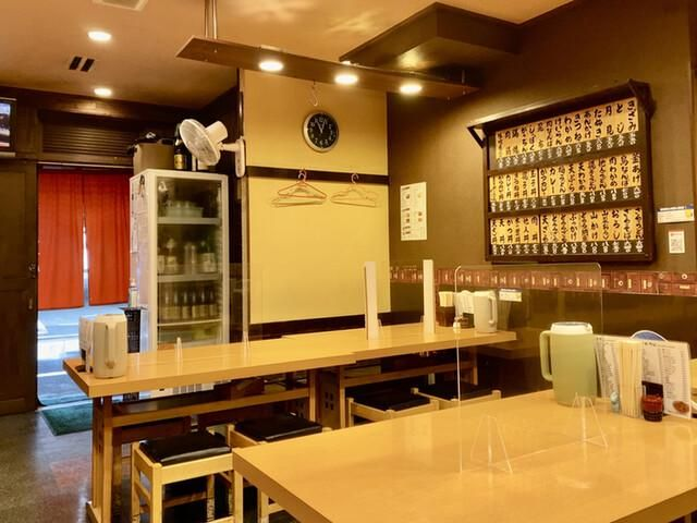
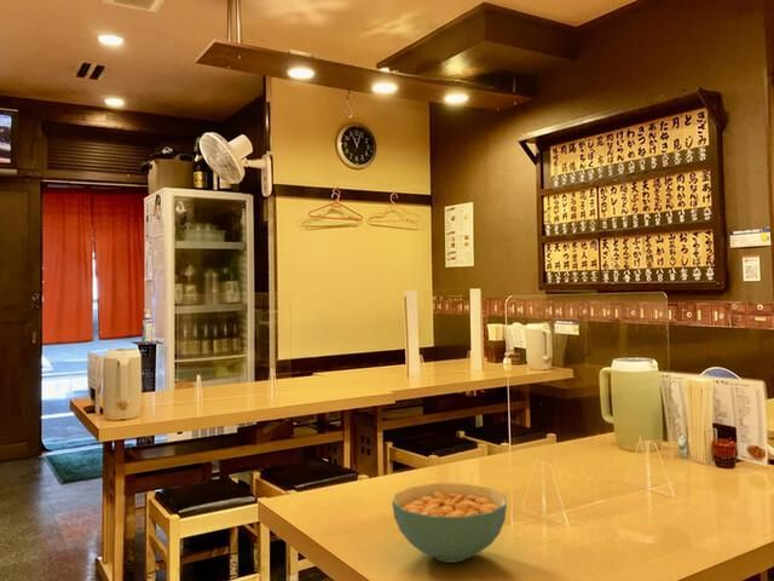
+ cereal bowl [391,482,508,564]
